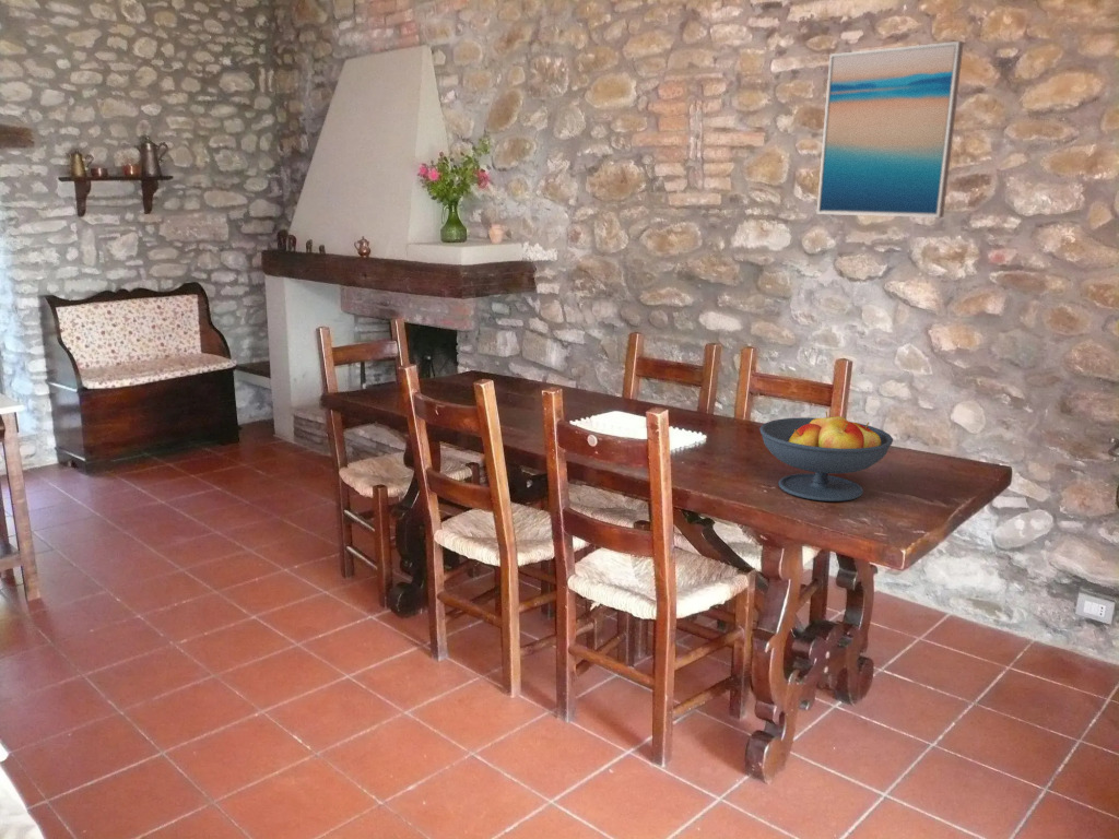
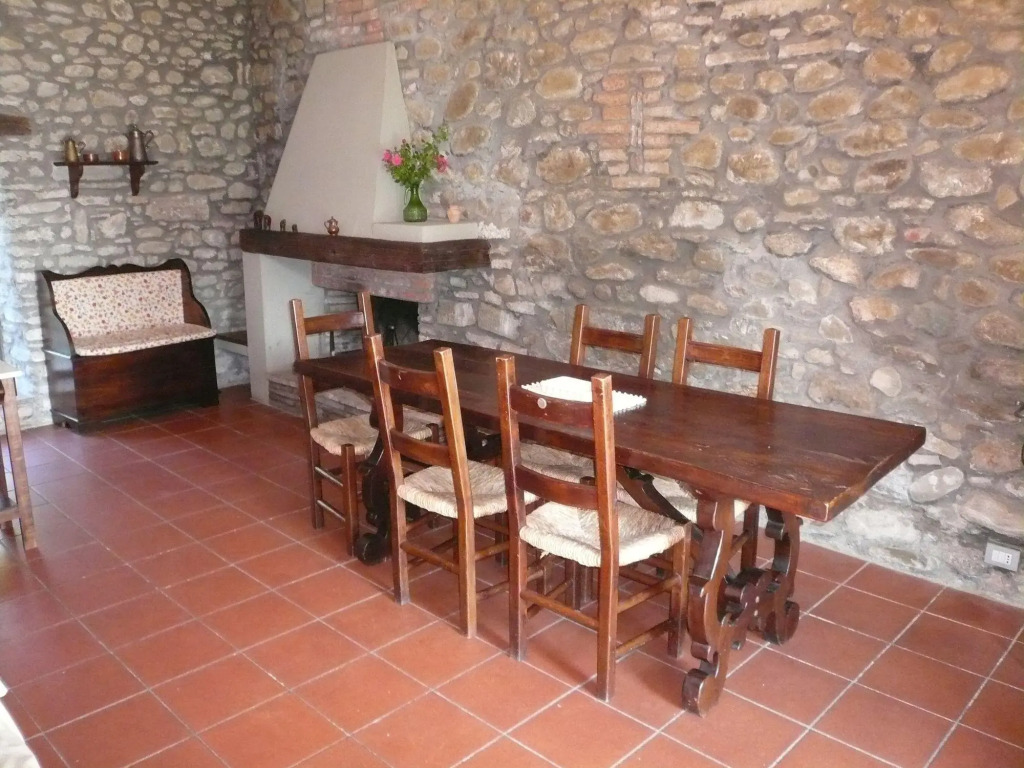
- fruit bowl [758,411,894,503]
- wall art [815,40,965,218]
